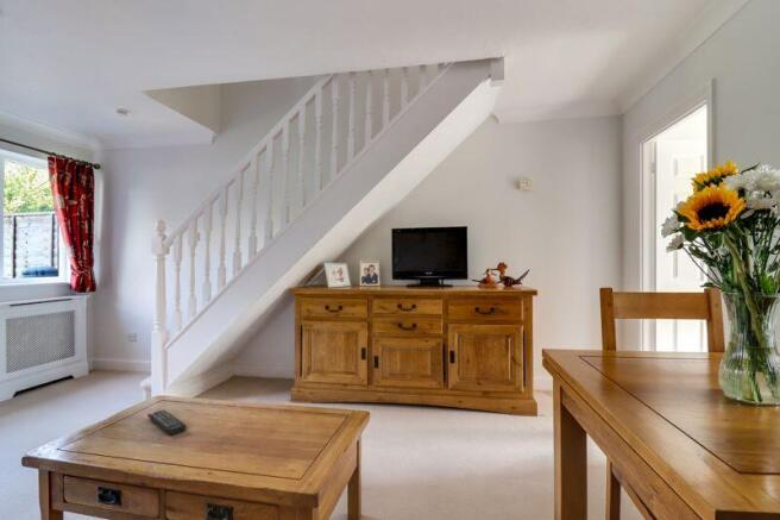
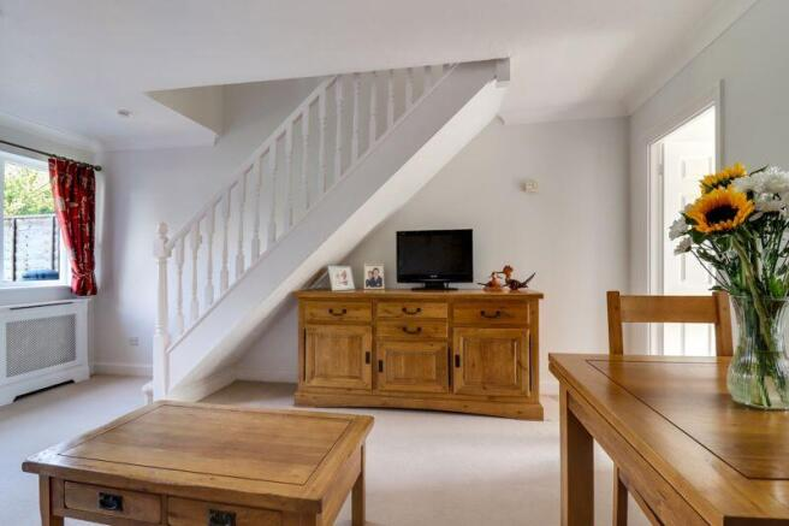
- remote control [146,408,187,436]
